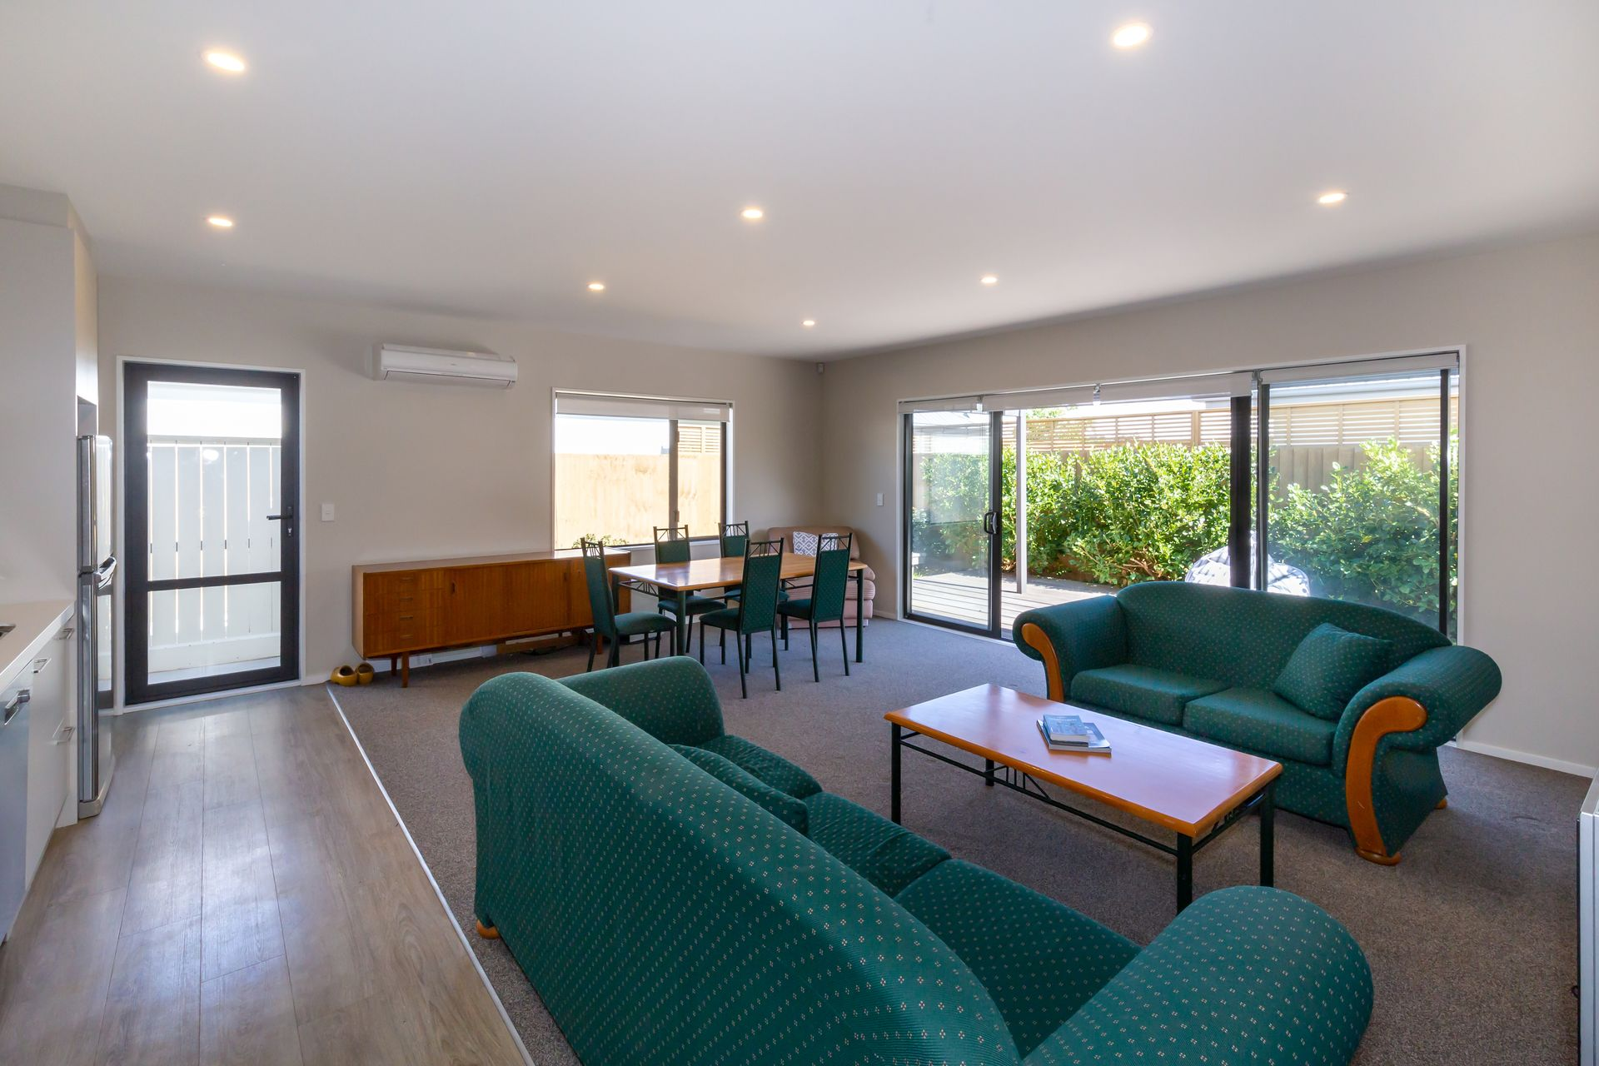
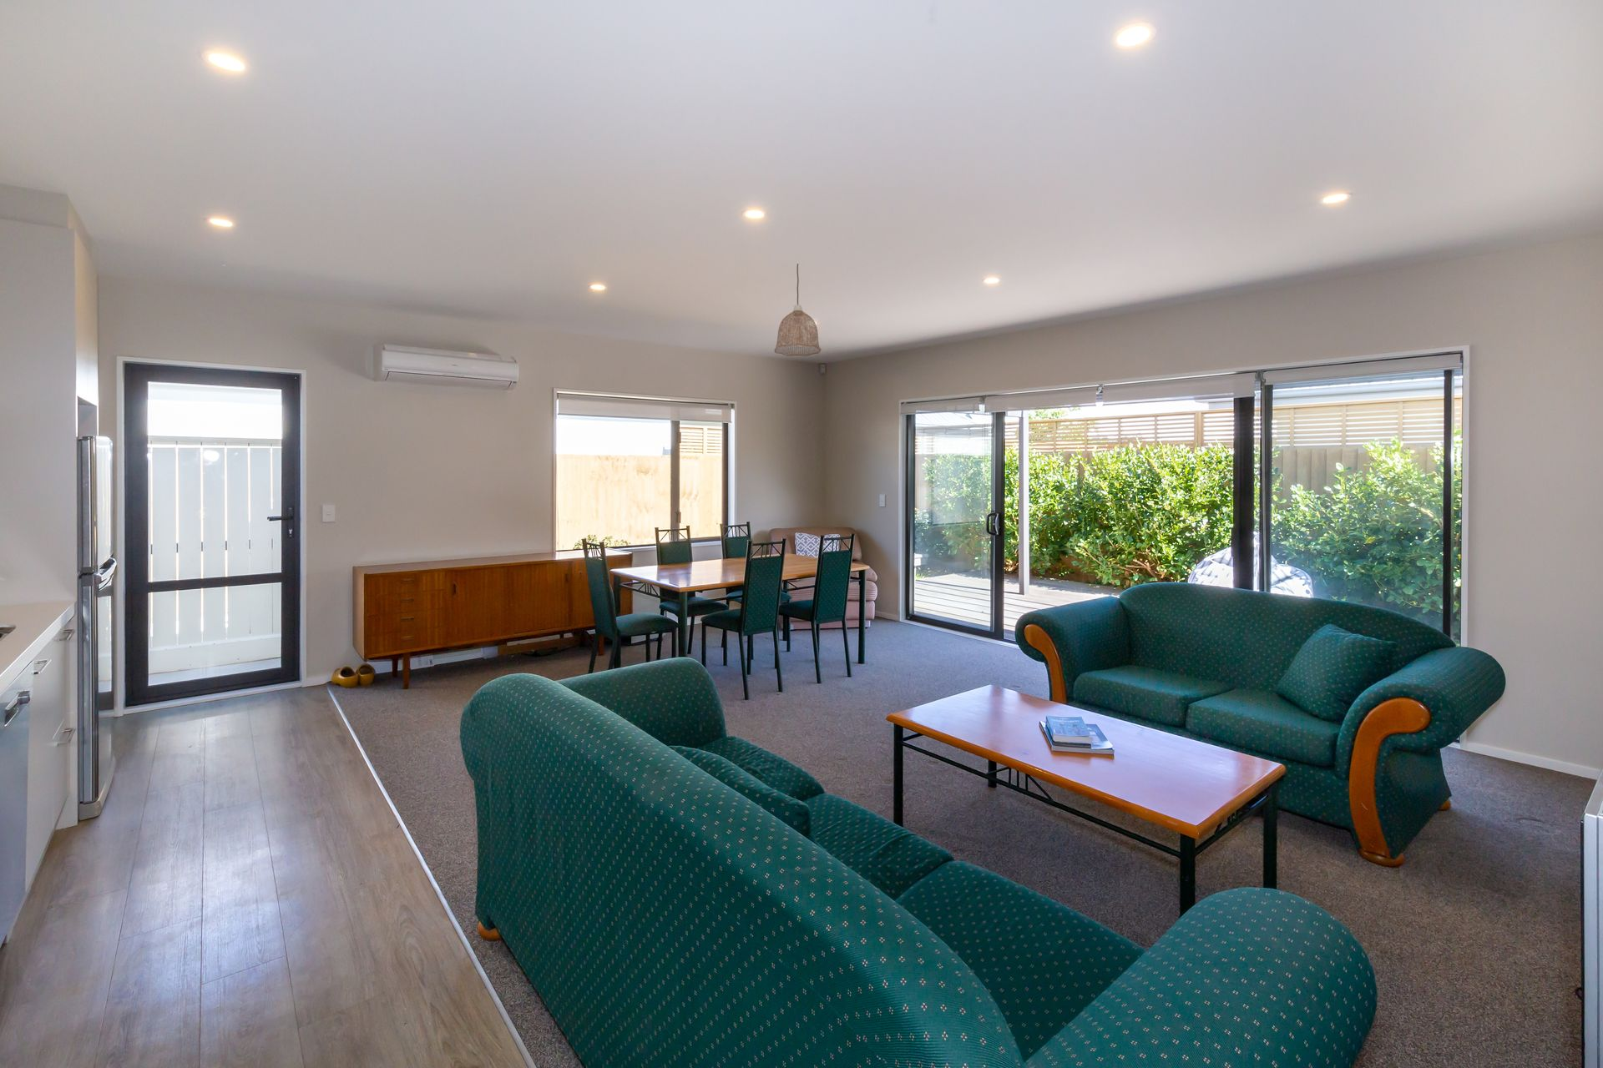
+ pendant lamp [774,263,822,358]
